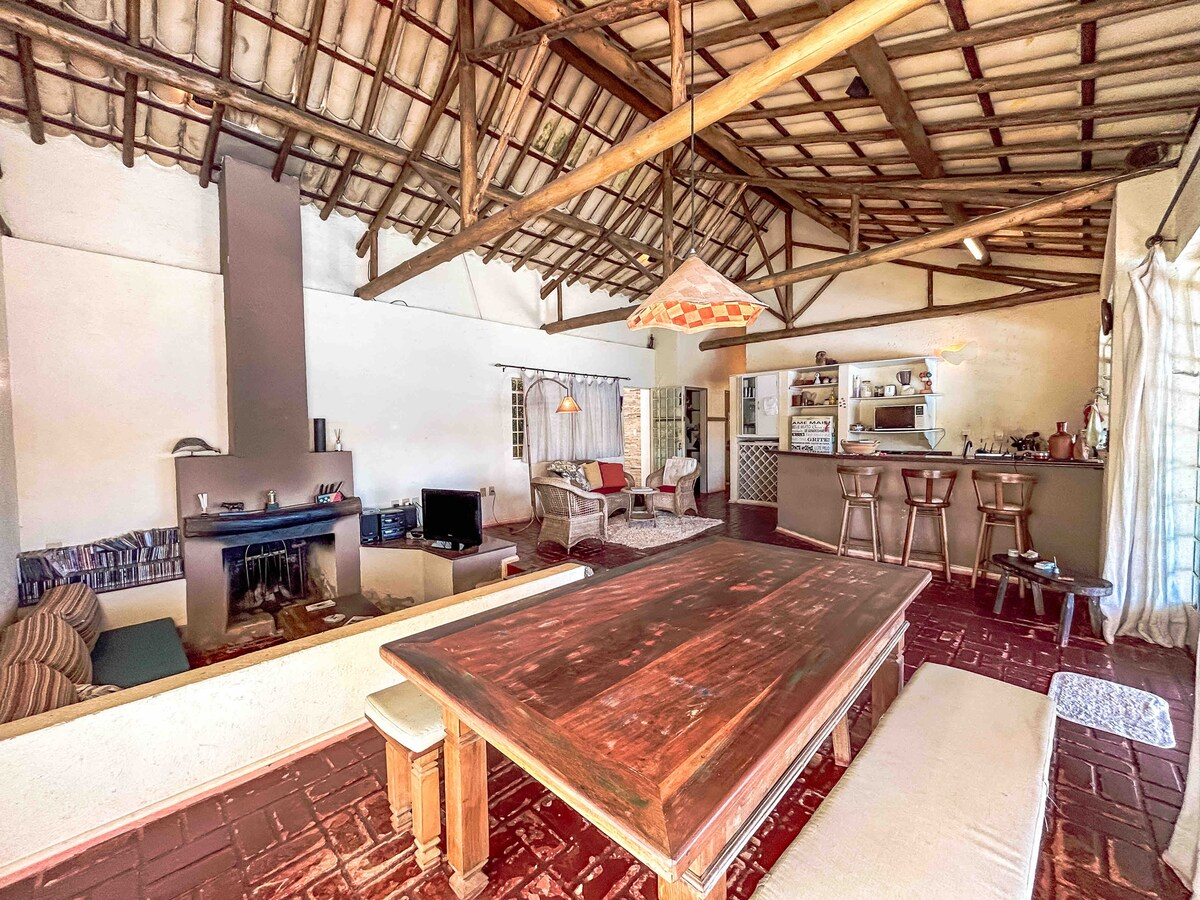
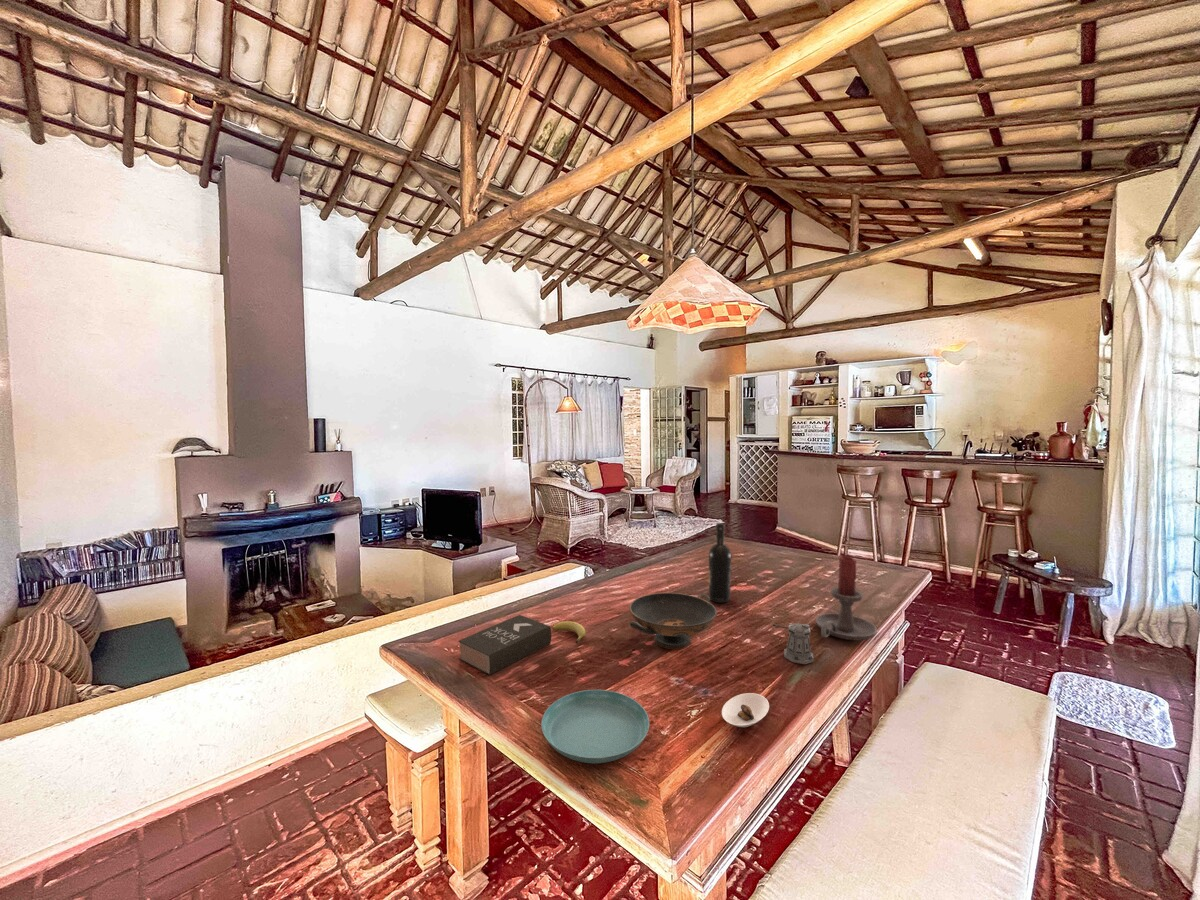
+ wine bottle [708,522,732,604]
+ saucer [540,689,650,764]
+ candle holder [815,554,878,641]
+ decorative bowl [628,592,718,650]
+ saucer [721,692,770,728]
+ pepper shaker [772,622,814,665]
+ fruit [551,620,586,644]
+ book [457,614,552,676]
